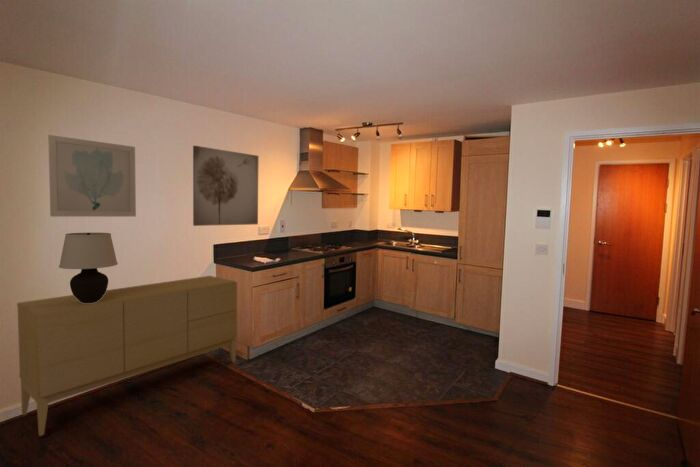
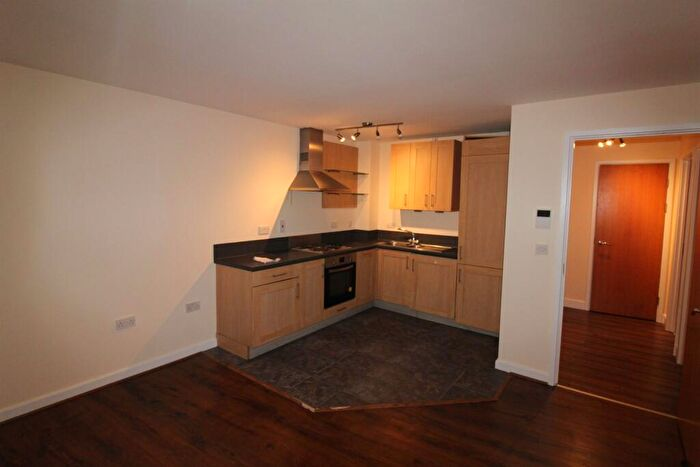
- wall art [47,134,137,218]
- sideboard [16,275,238,437]
- table lamp [58,232,119,303]
- wall art [192,145,259,227]
